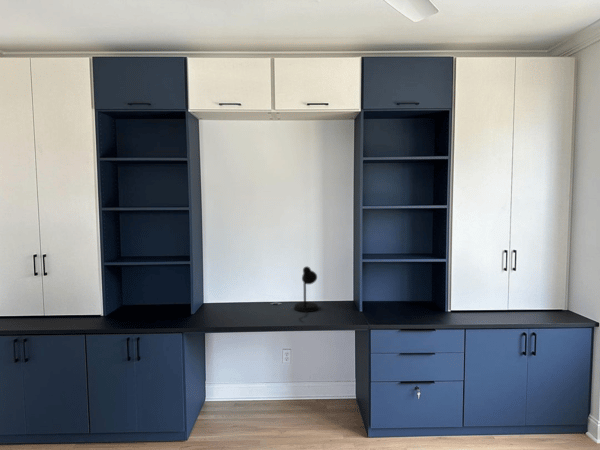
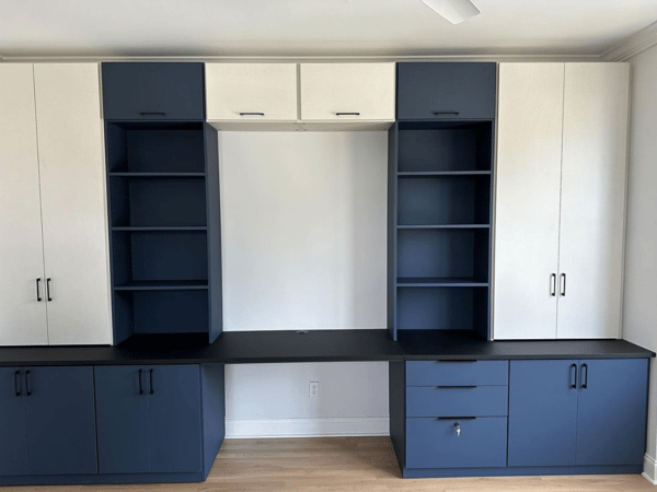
- desk lamp [293,265,319,323]
